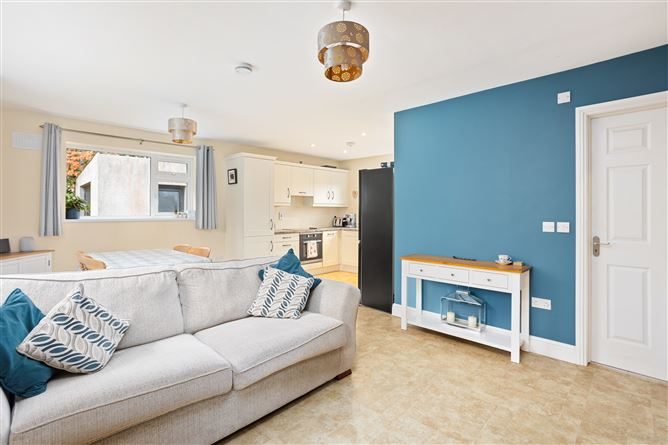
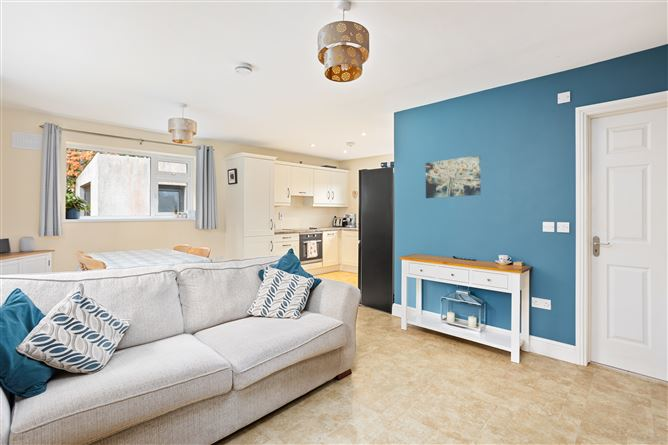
+ wall art [425,154,482,199]
